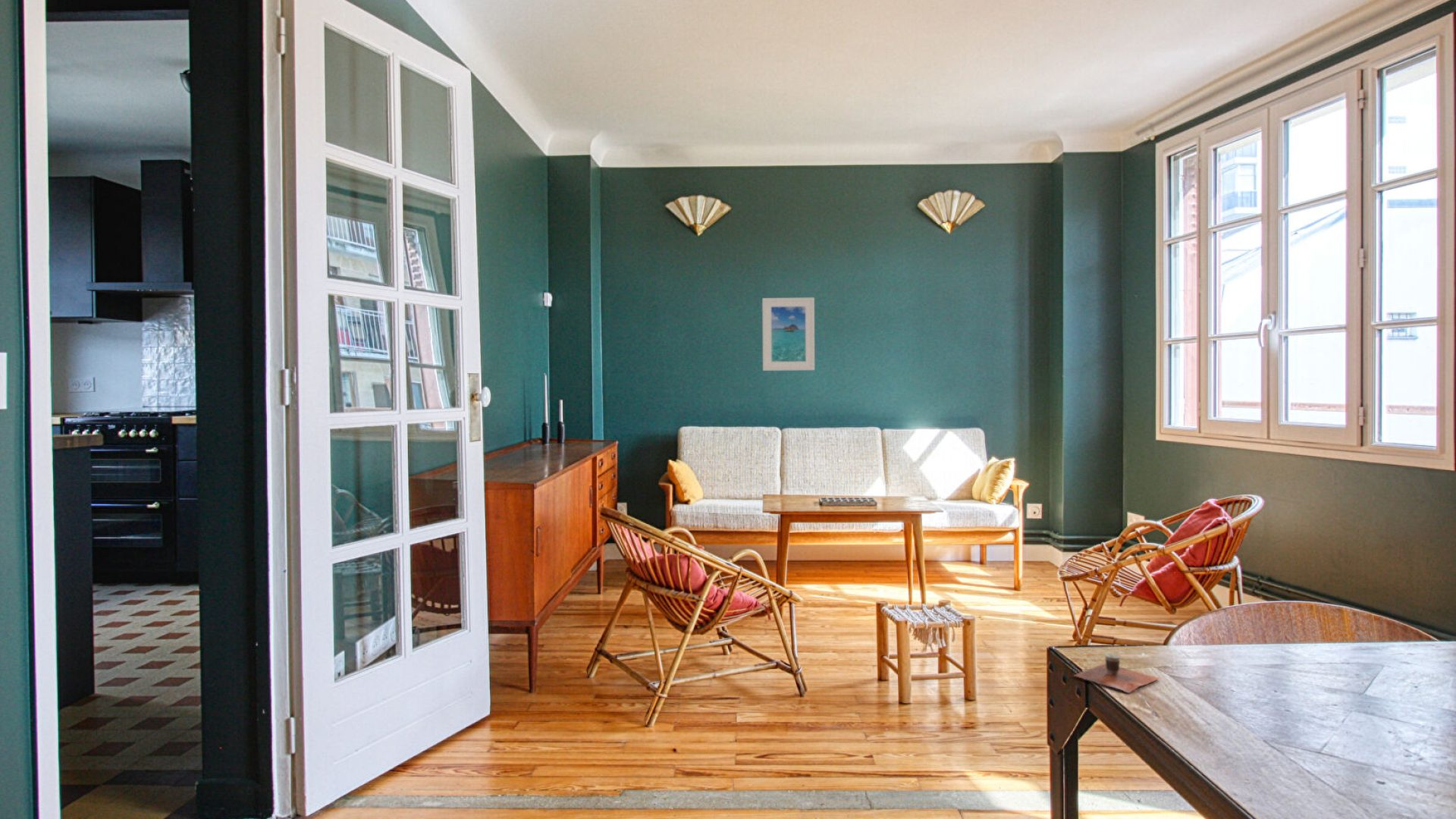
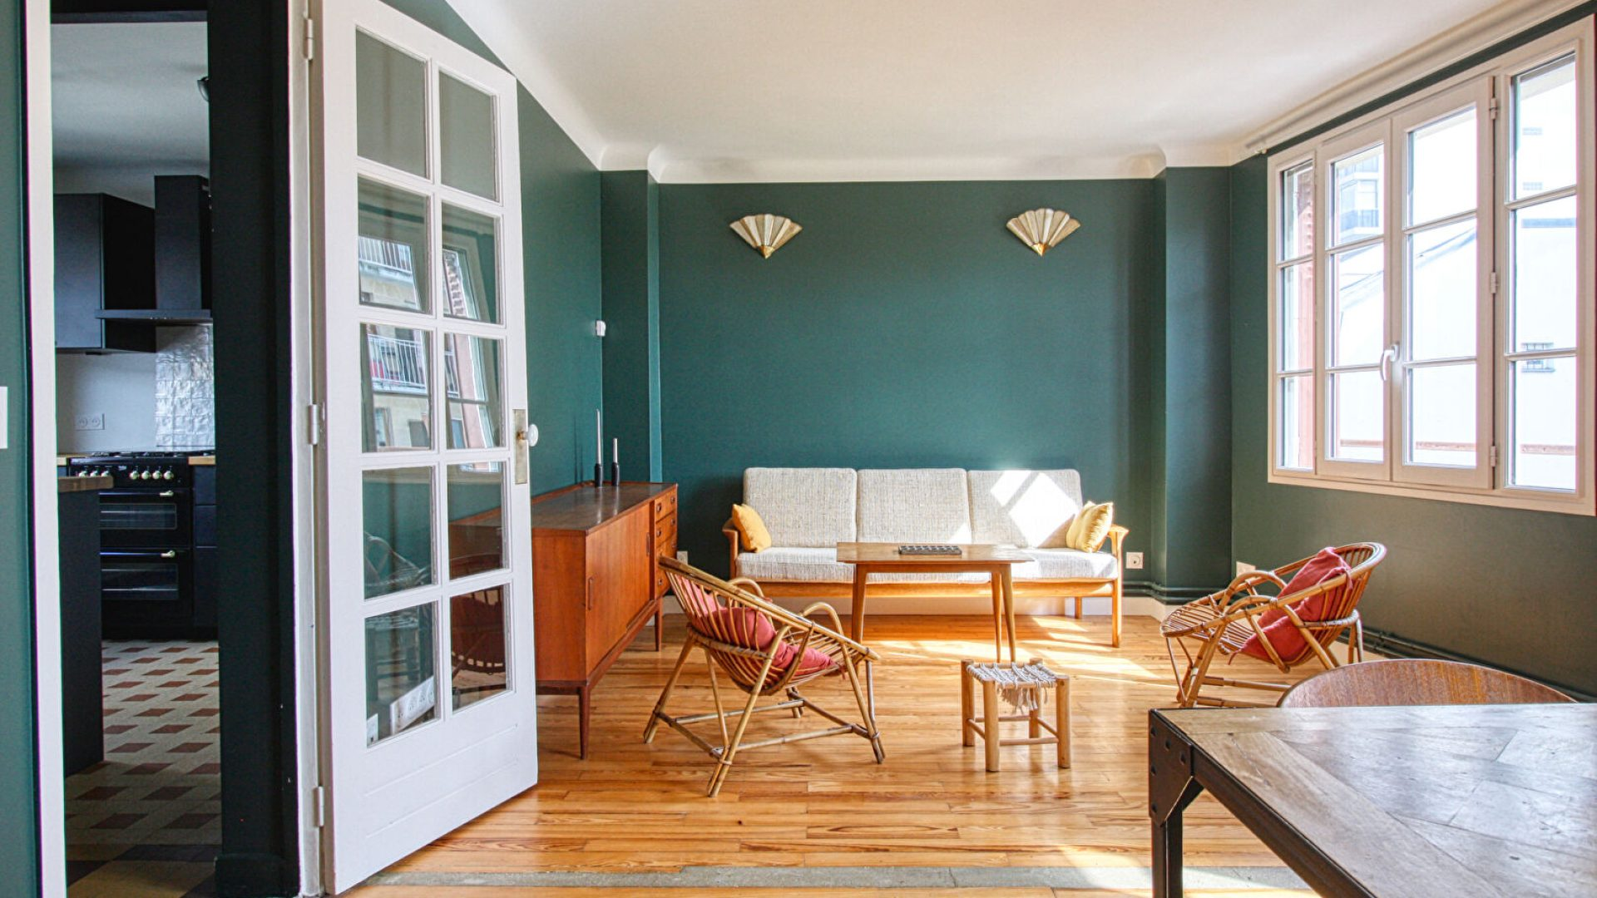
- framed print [761,297,815,372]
- cup [1072,652,1161,694]
